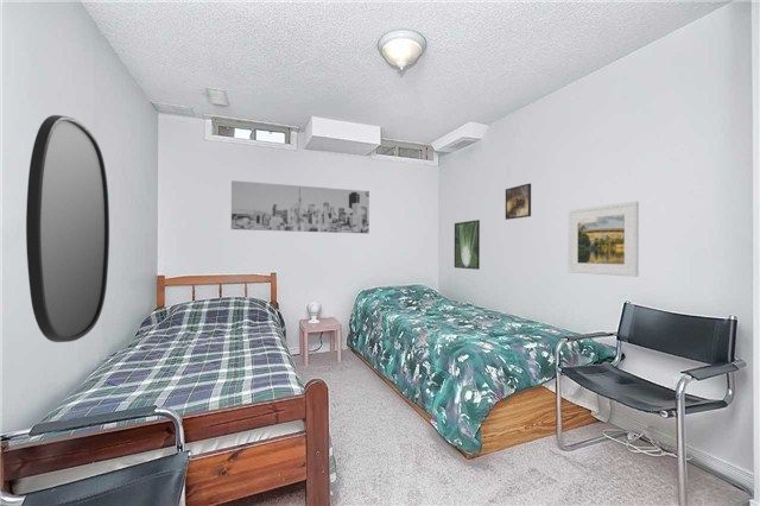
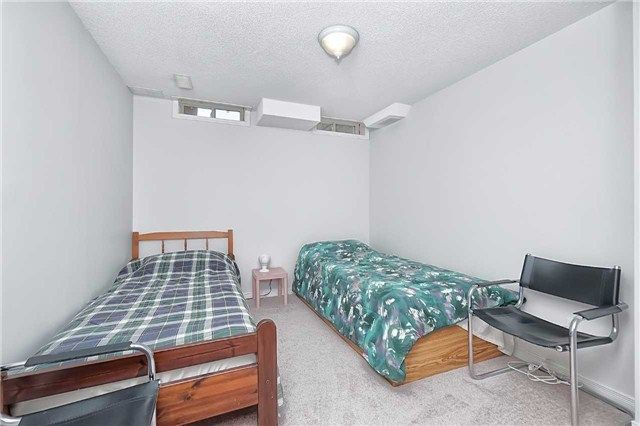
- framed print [454,219,481,271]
- home mirror [25,114,110,343]
- wall art [230,179,370,234]
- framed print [568,200,640,278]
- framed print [505,182,532,221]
